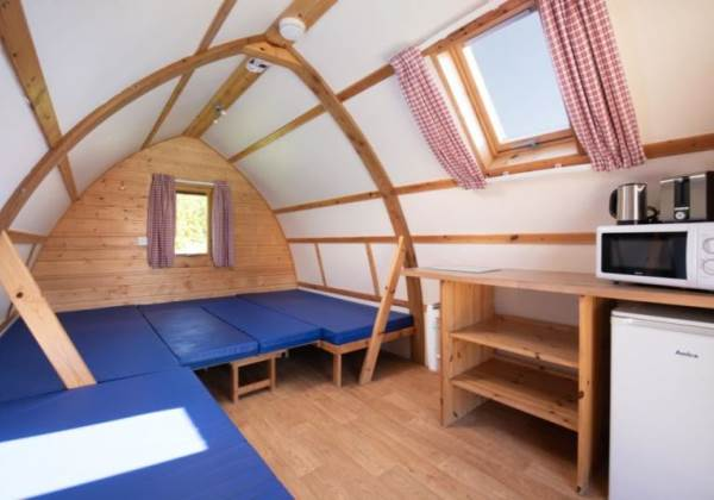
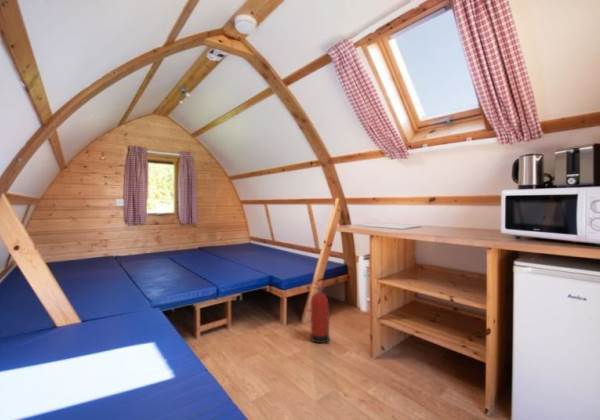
+ fire extinguisher [310,281,333,344]
